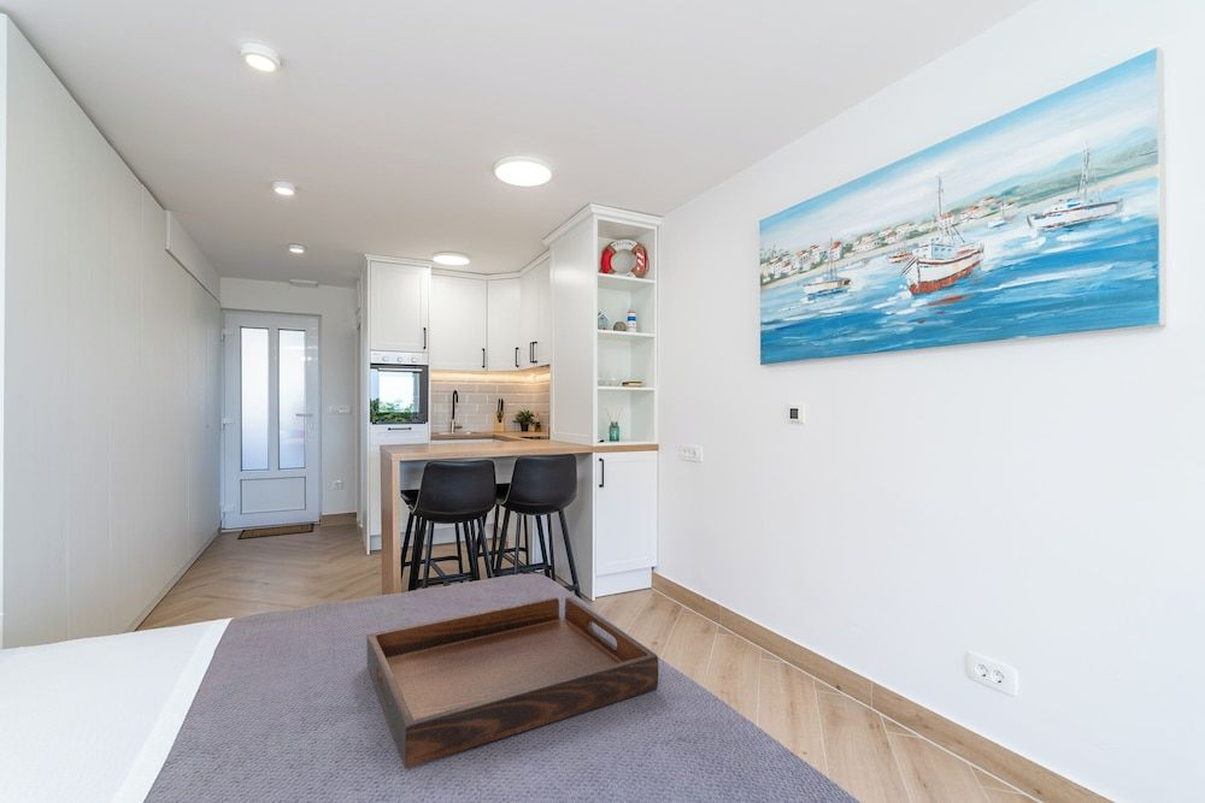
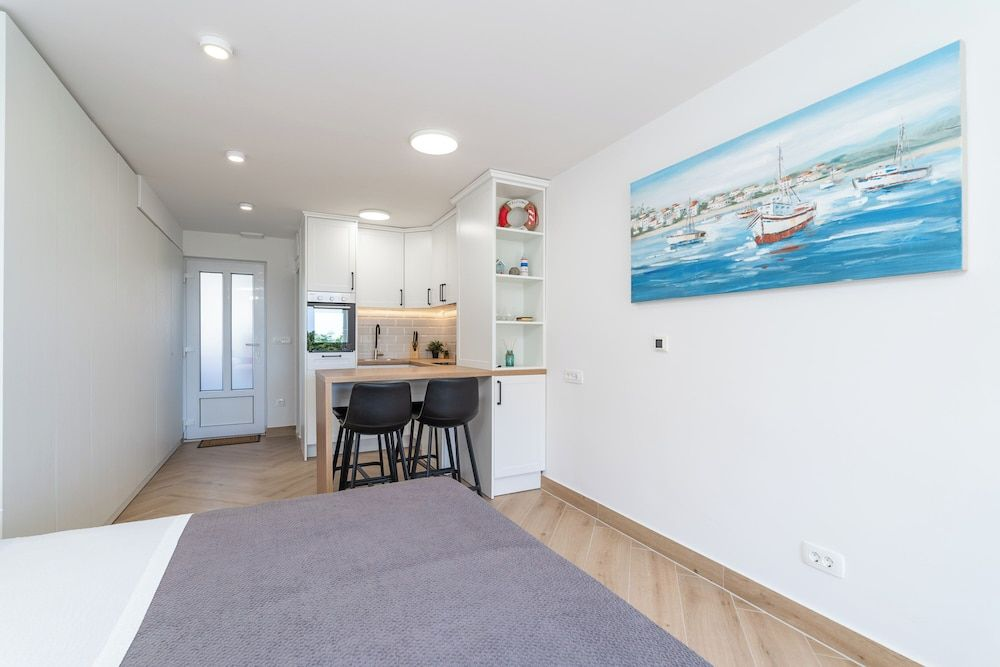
- serving tray [366,596,659,769]
